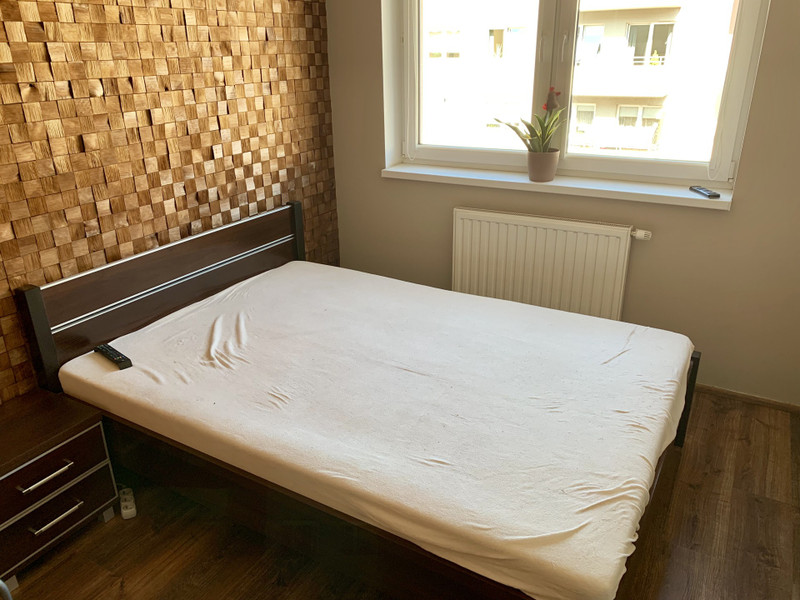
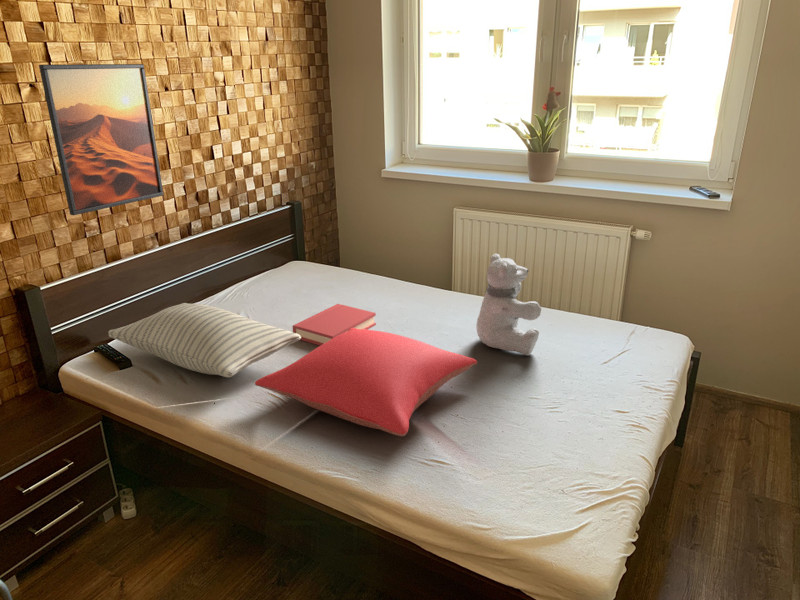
+ teddy bear [475,253,542,357]
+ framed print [38,63,164,216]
+ hardback book [292,303,377,346]
+ pillow [107,302,301,378]
+ pillow [254,328,478,437]
